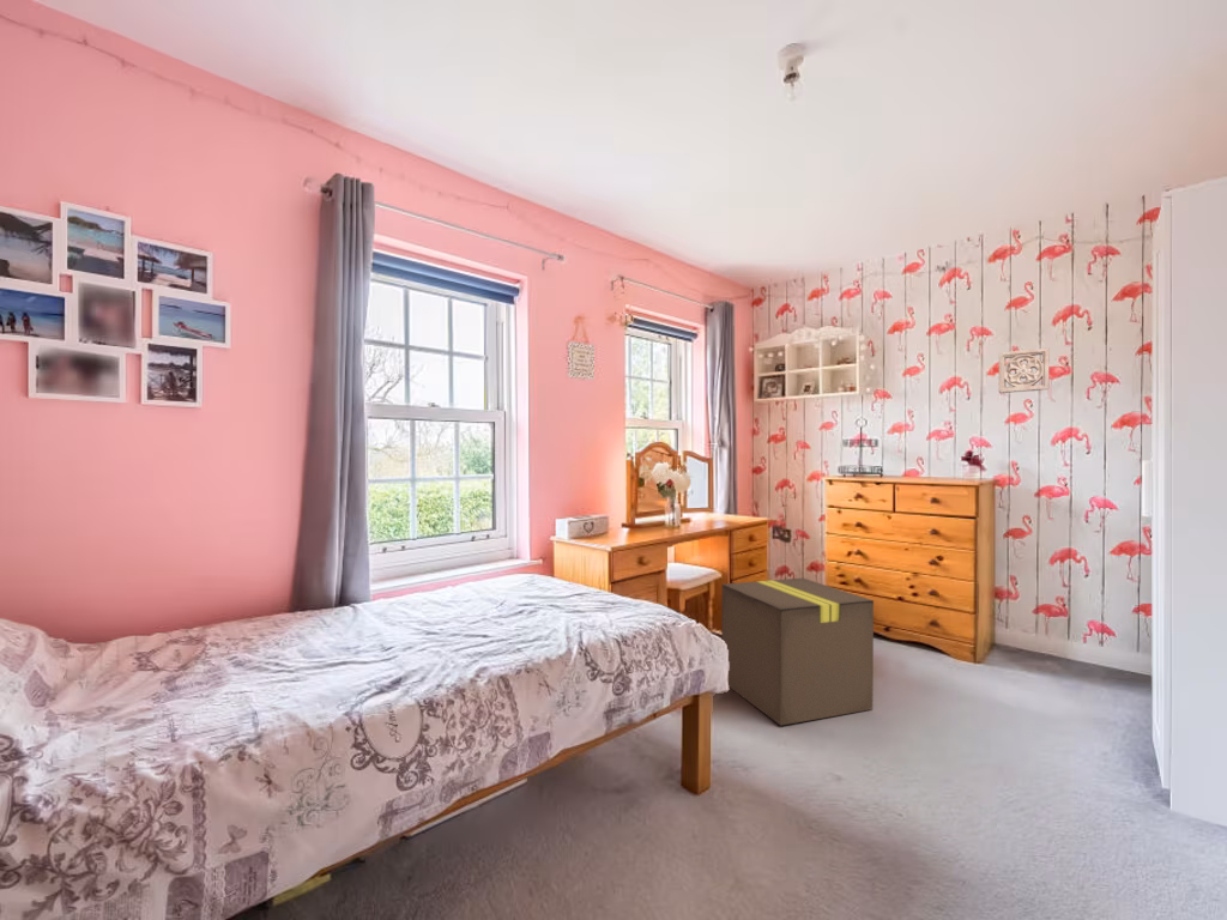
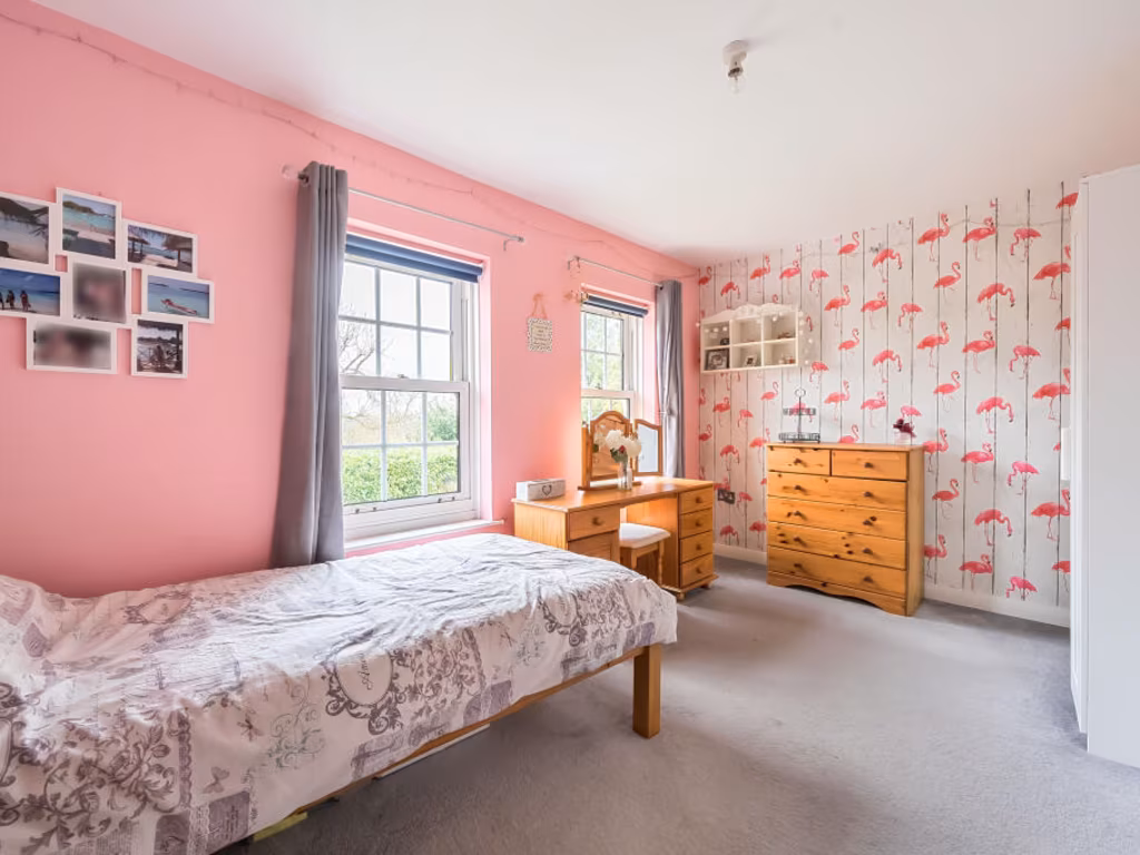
- cardboard box [720,577,875,727]
- wall ornament [997,347,1051,394]
